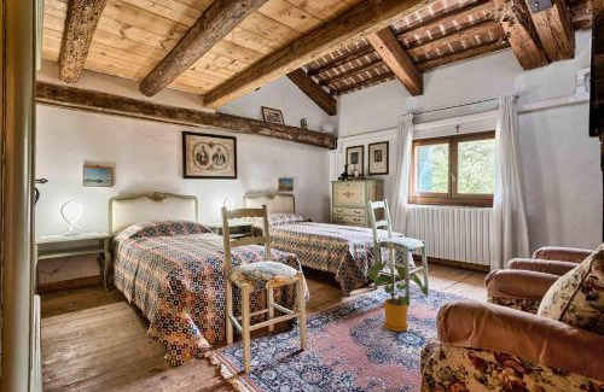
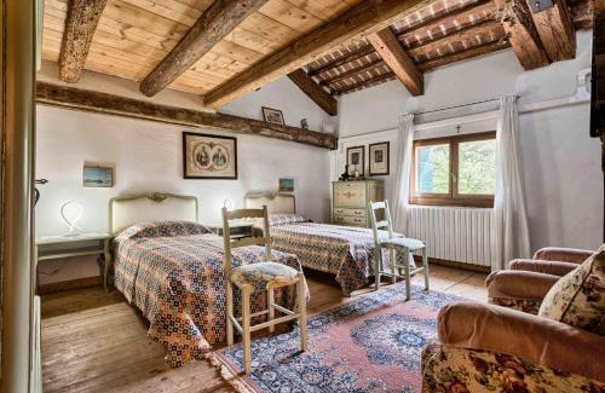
- house plant [364,259,429,333]
